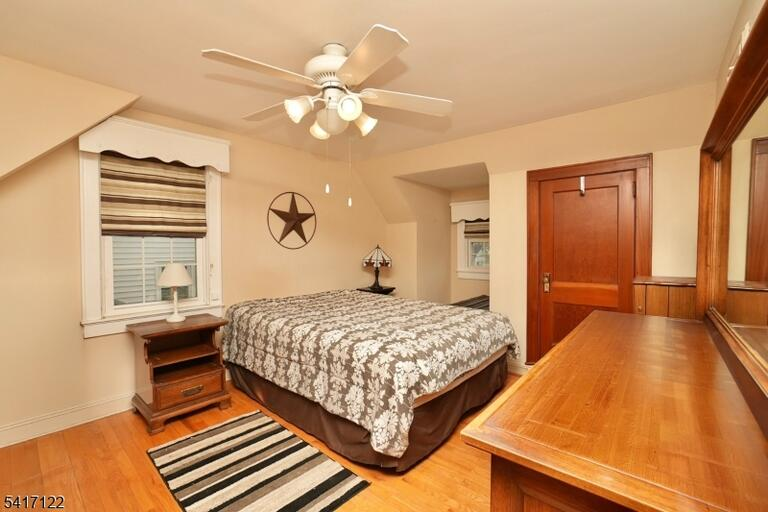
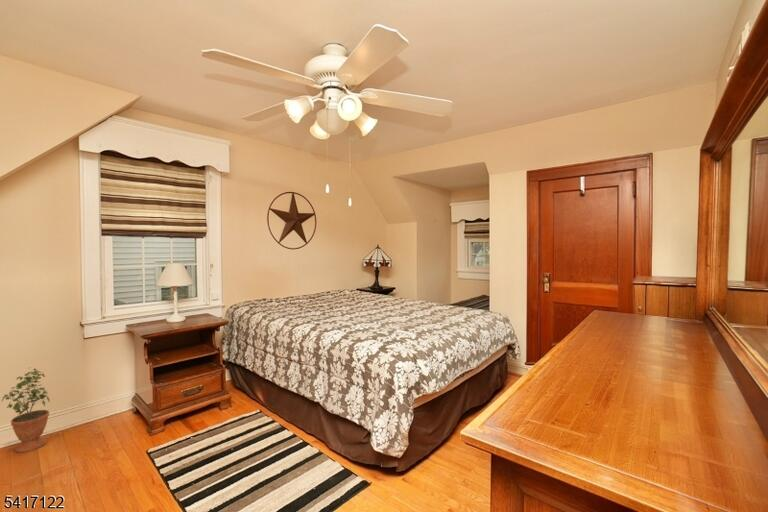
+ potted plant [0,366,51,454]
